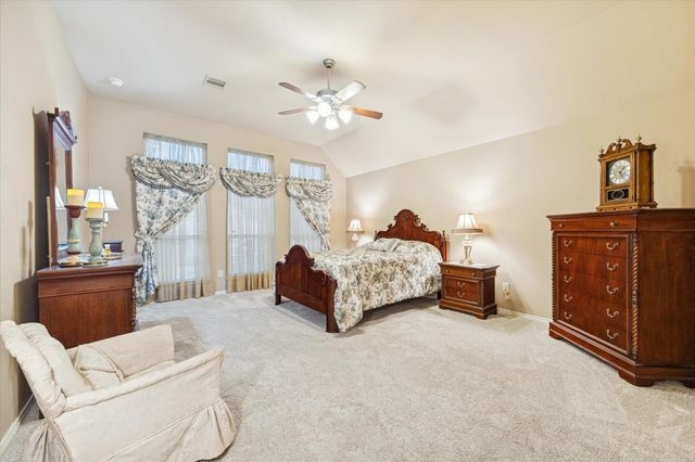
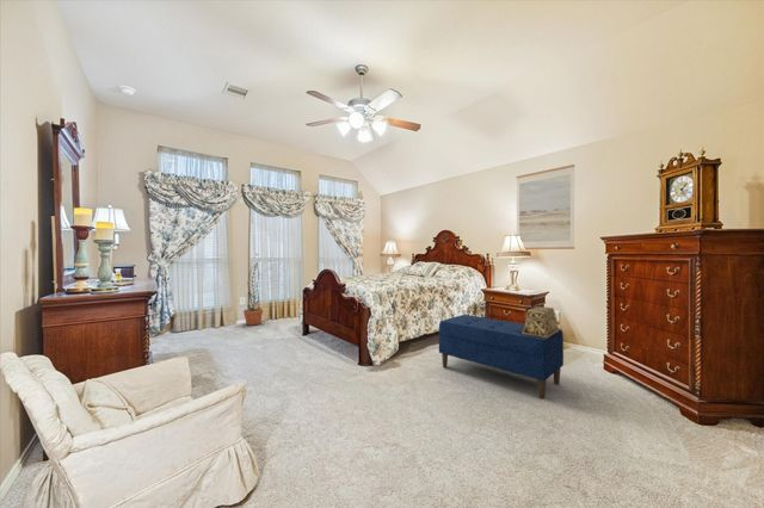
+ bench [438,314,565,399]
+ decorative plant [242,261,264,326]
+ decorative box [522,305,560,339]
+ wall art [516,163,575,250]
